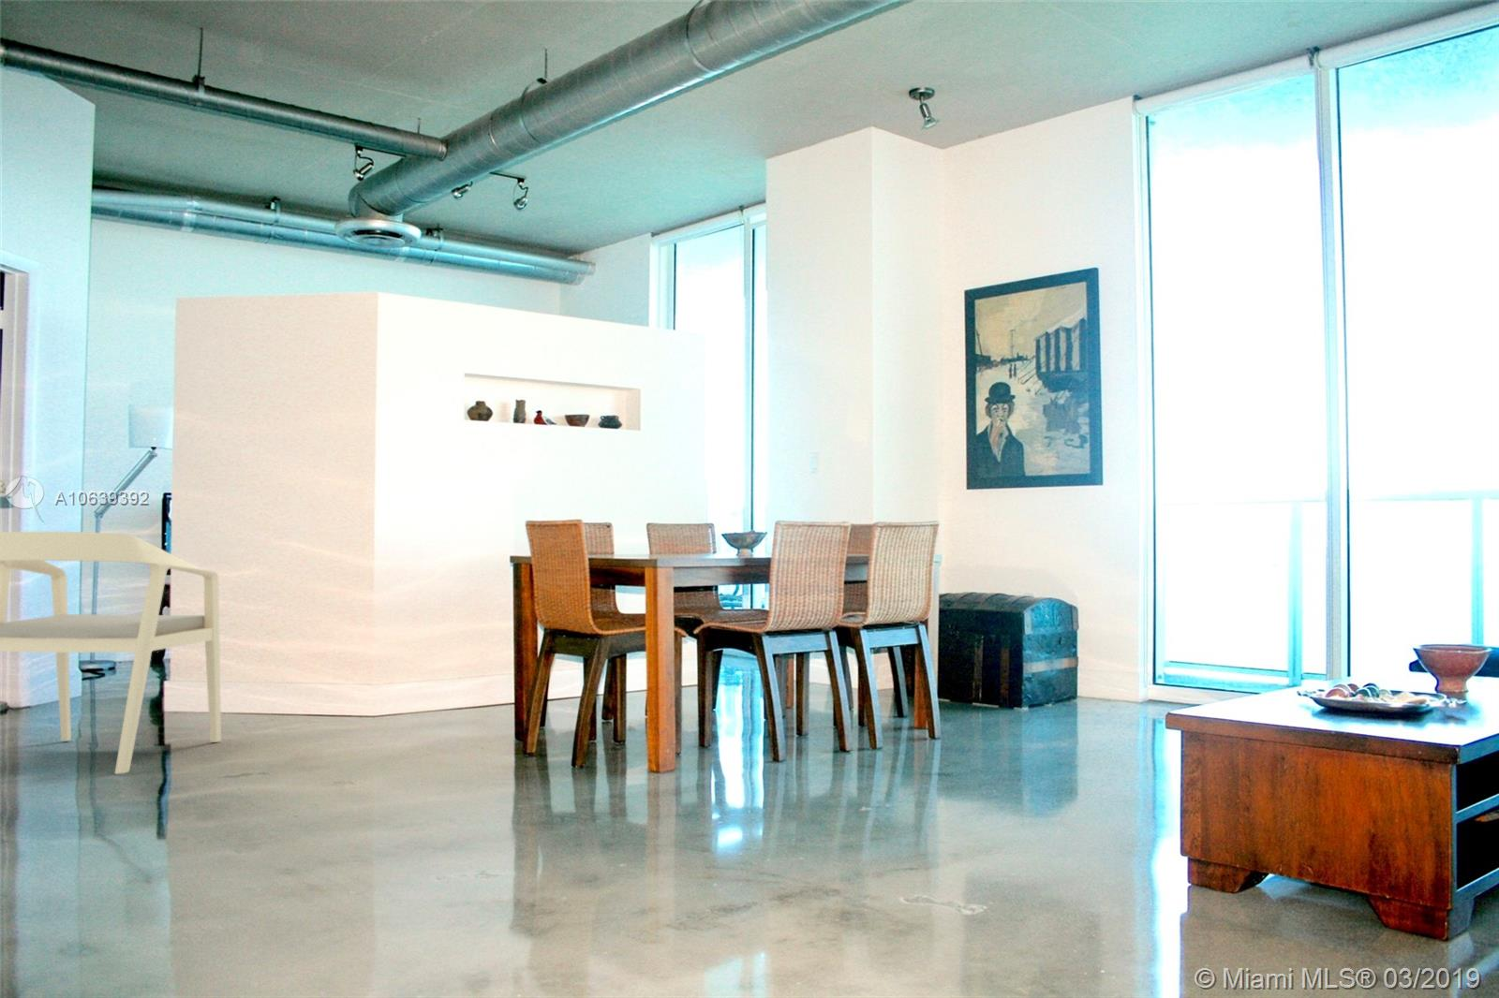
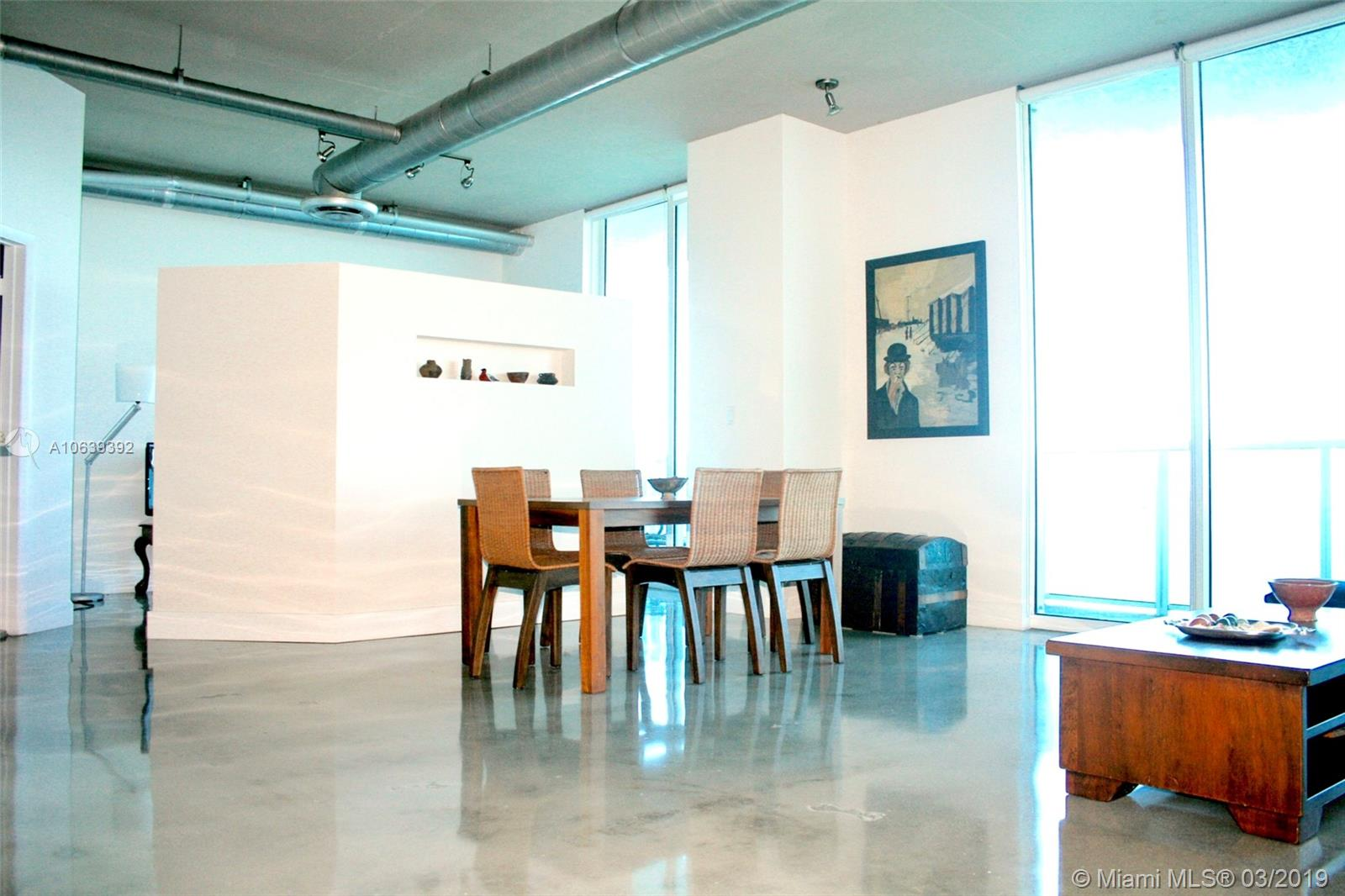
- armchair [0,531,222,775]
